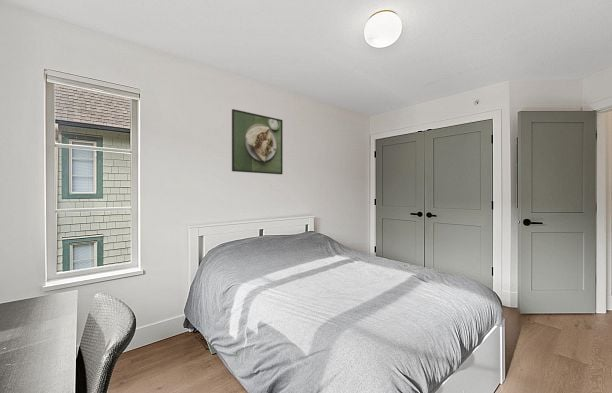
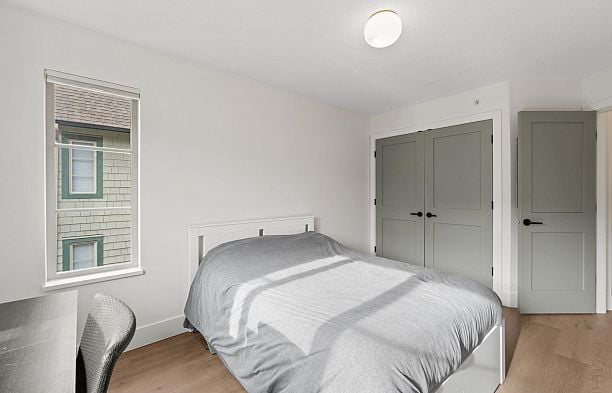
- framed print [231,108,284,175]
